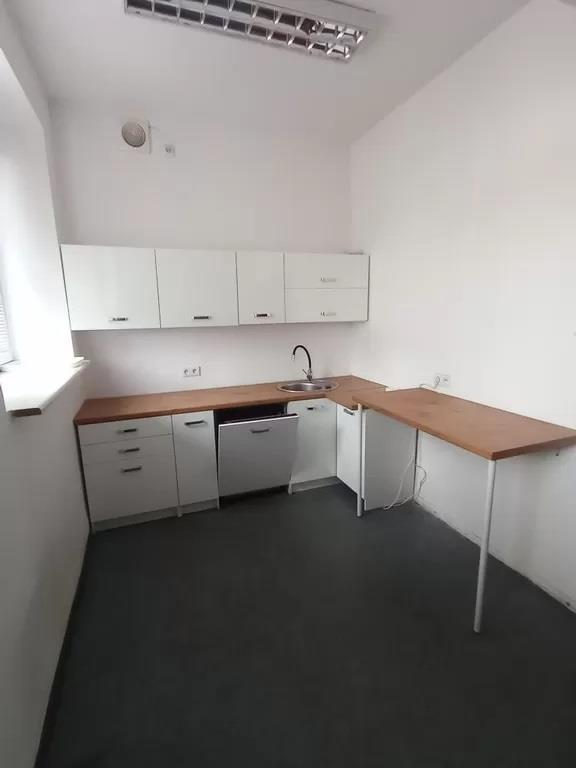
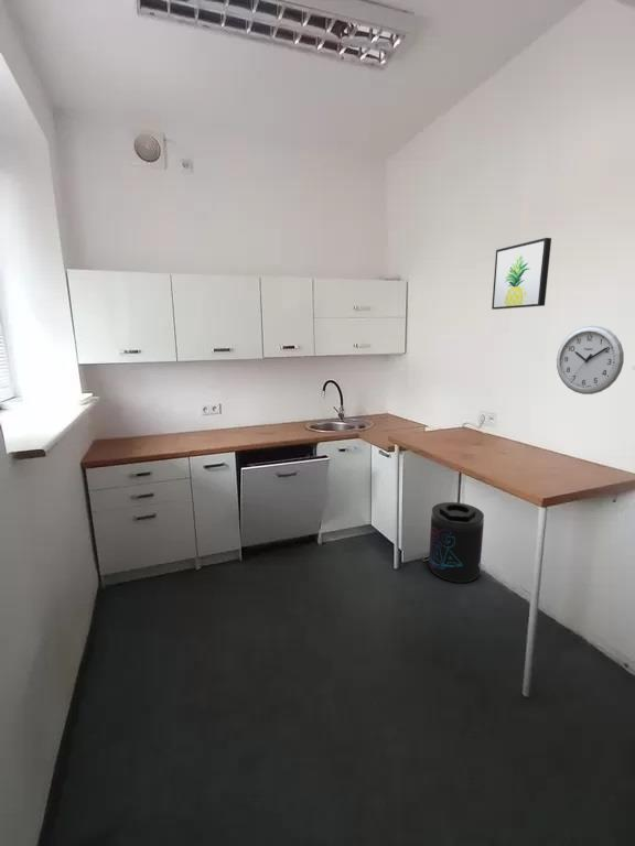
+ supplement container [428,501,485,584]
+ wall art [491,237,552,311]
+ wall clock [556,324,625,395]
